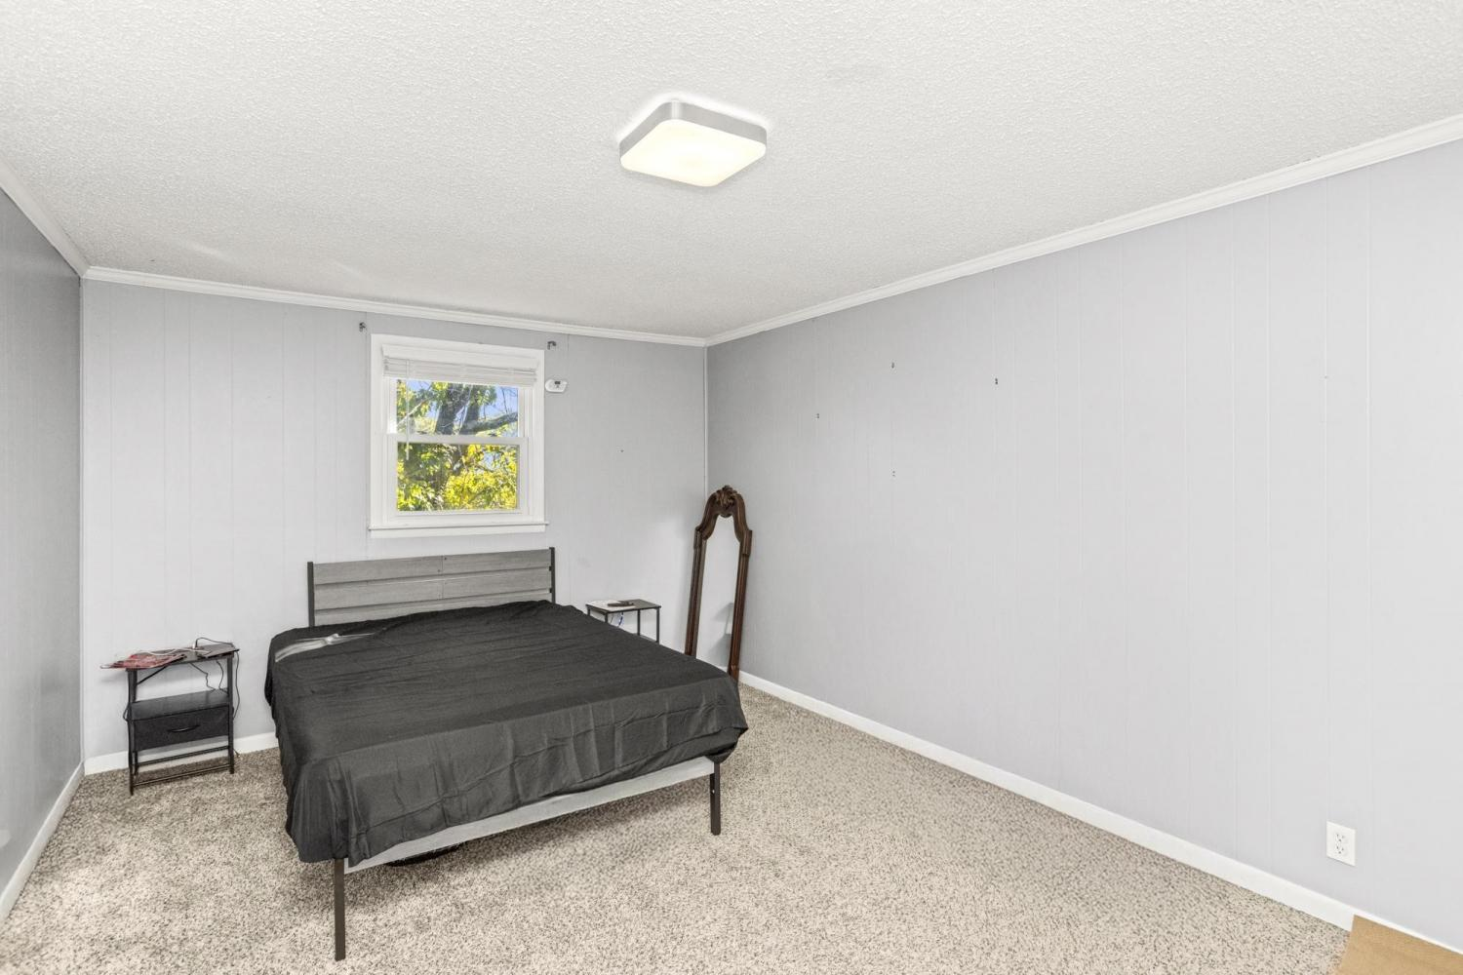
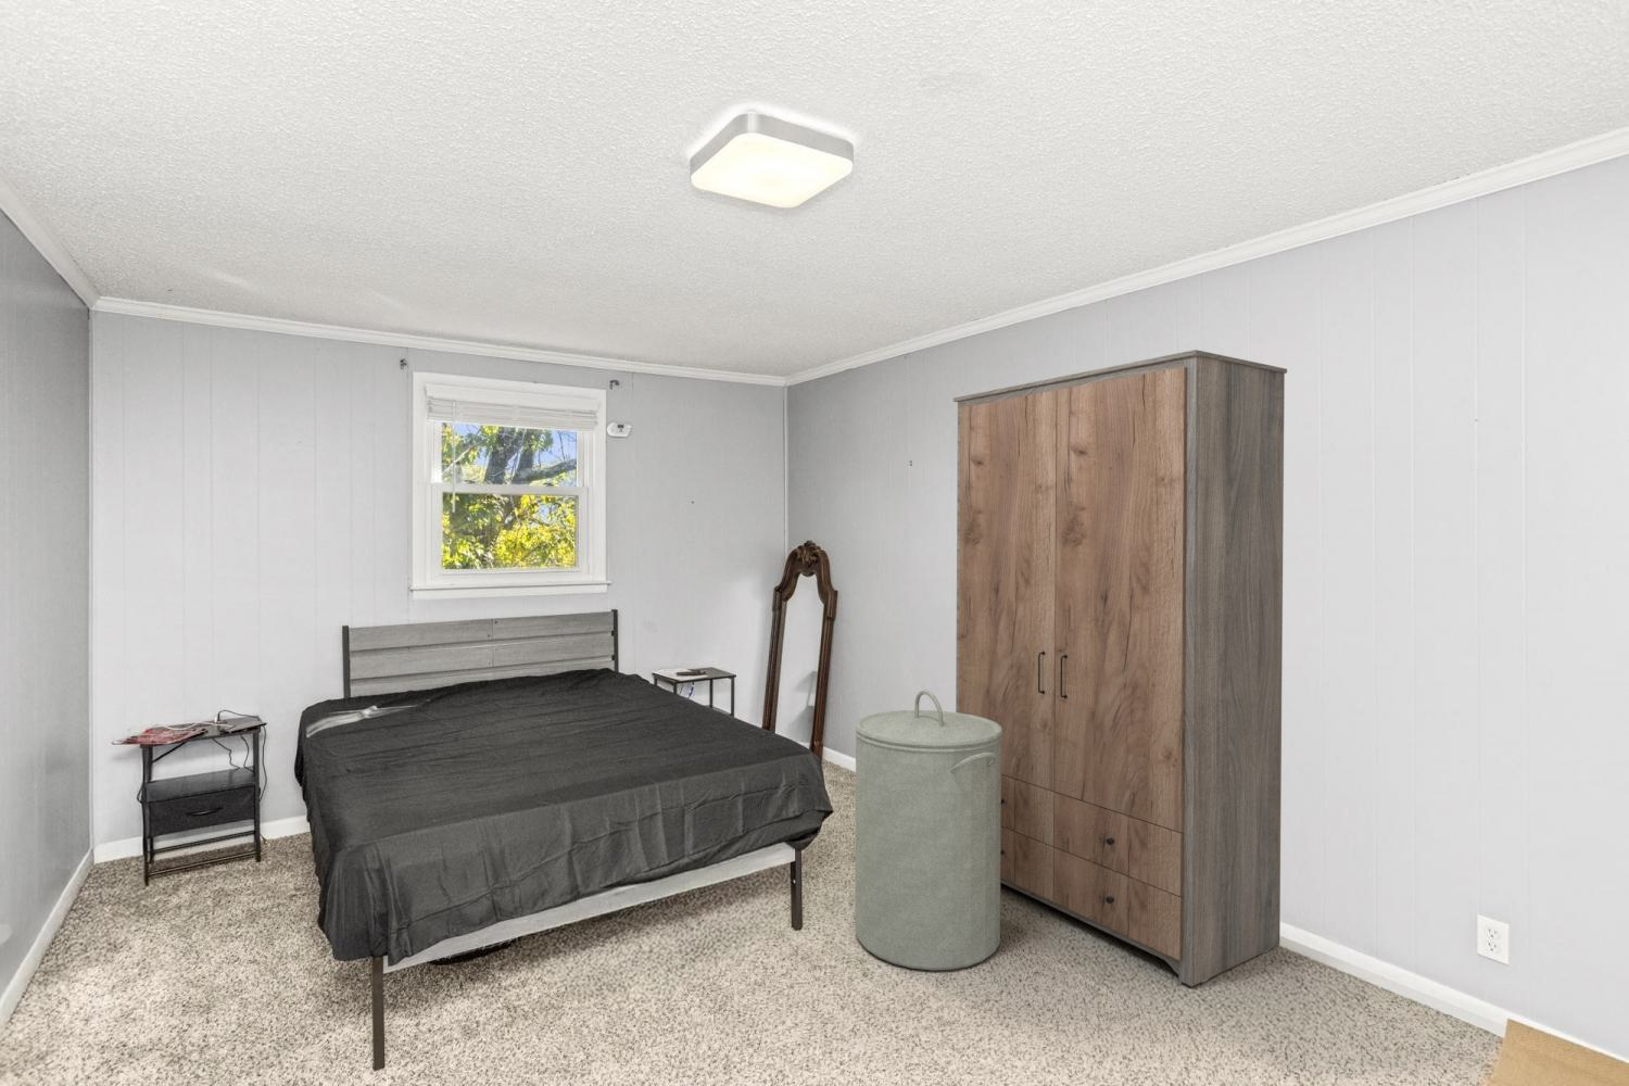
+ laundry hamper [853,688,1002,971]
+ wardrobe [953,349,1288,987]
